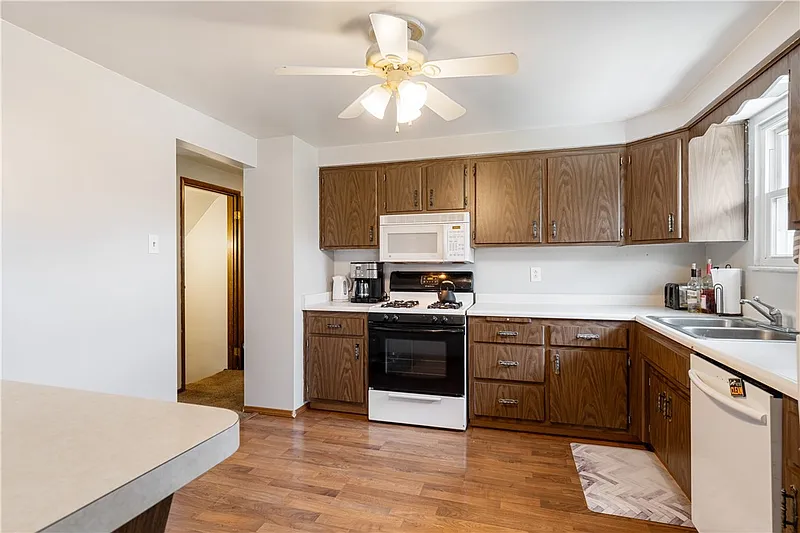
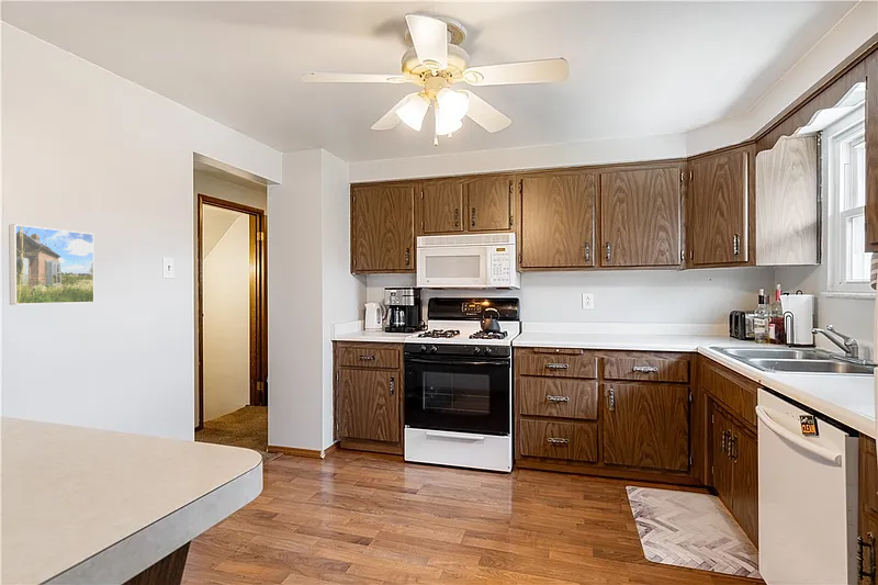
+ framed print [8,223,95,306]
